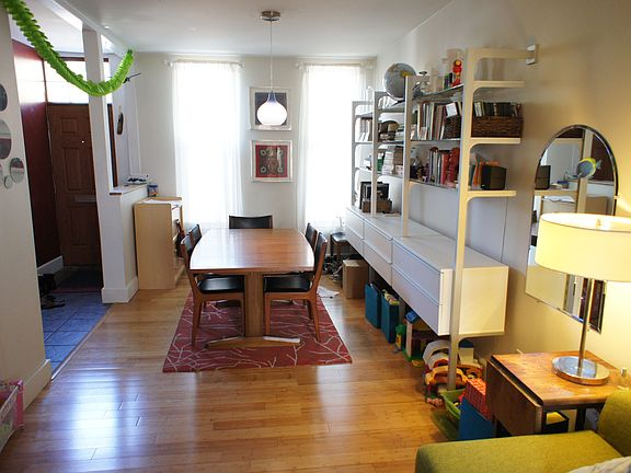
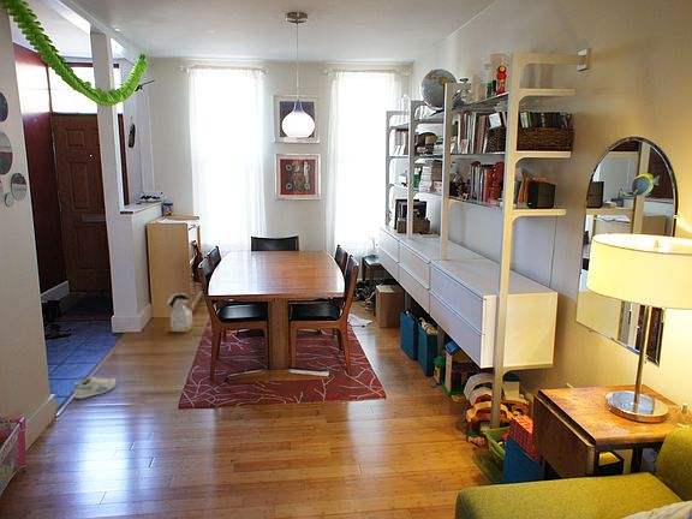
+ sneaker [73,376,118,400]
+ bag [166,292,195,333]
